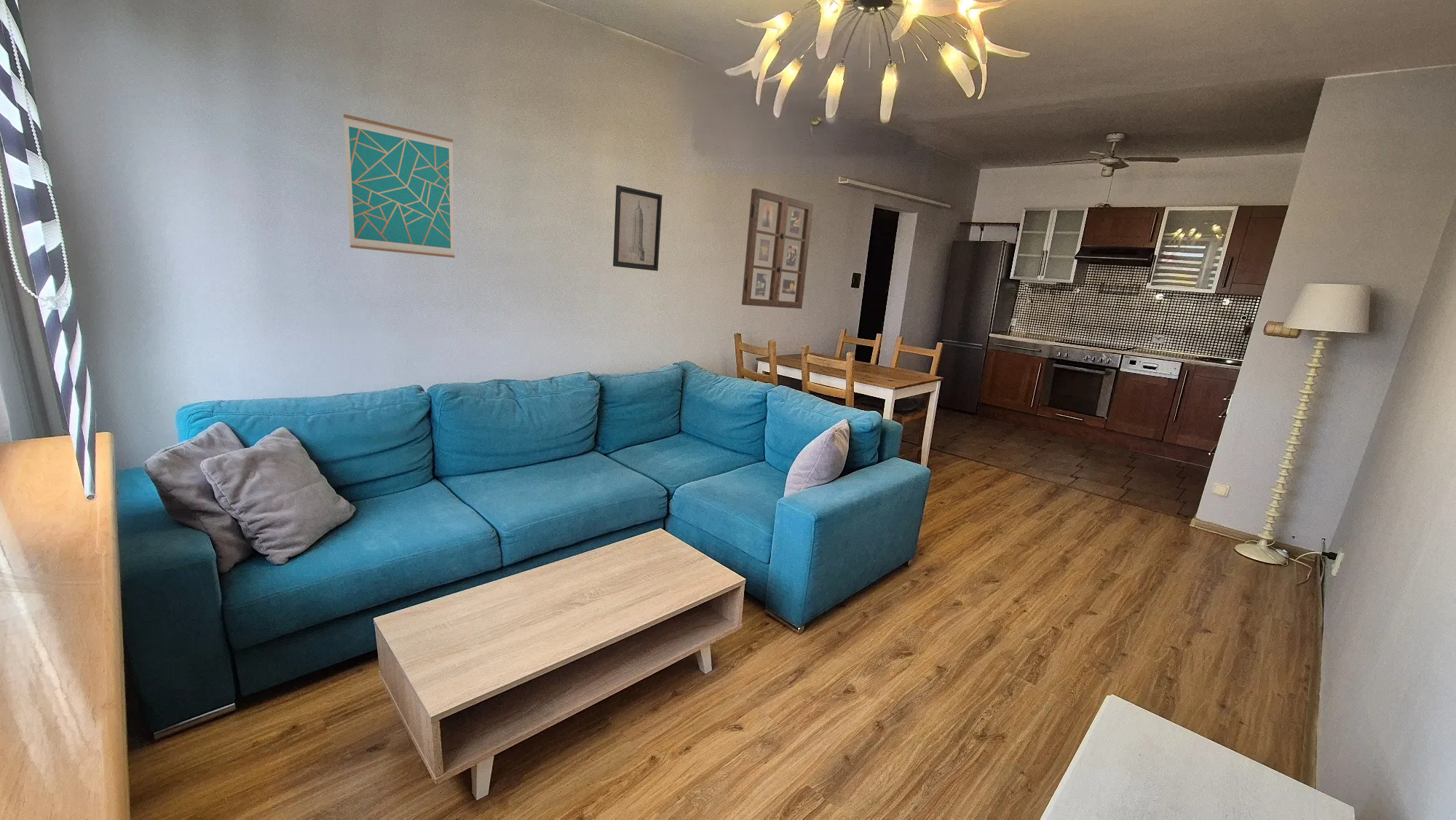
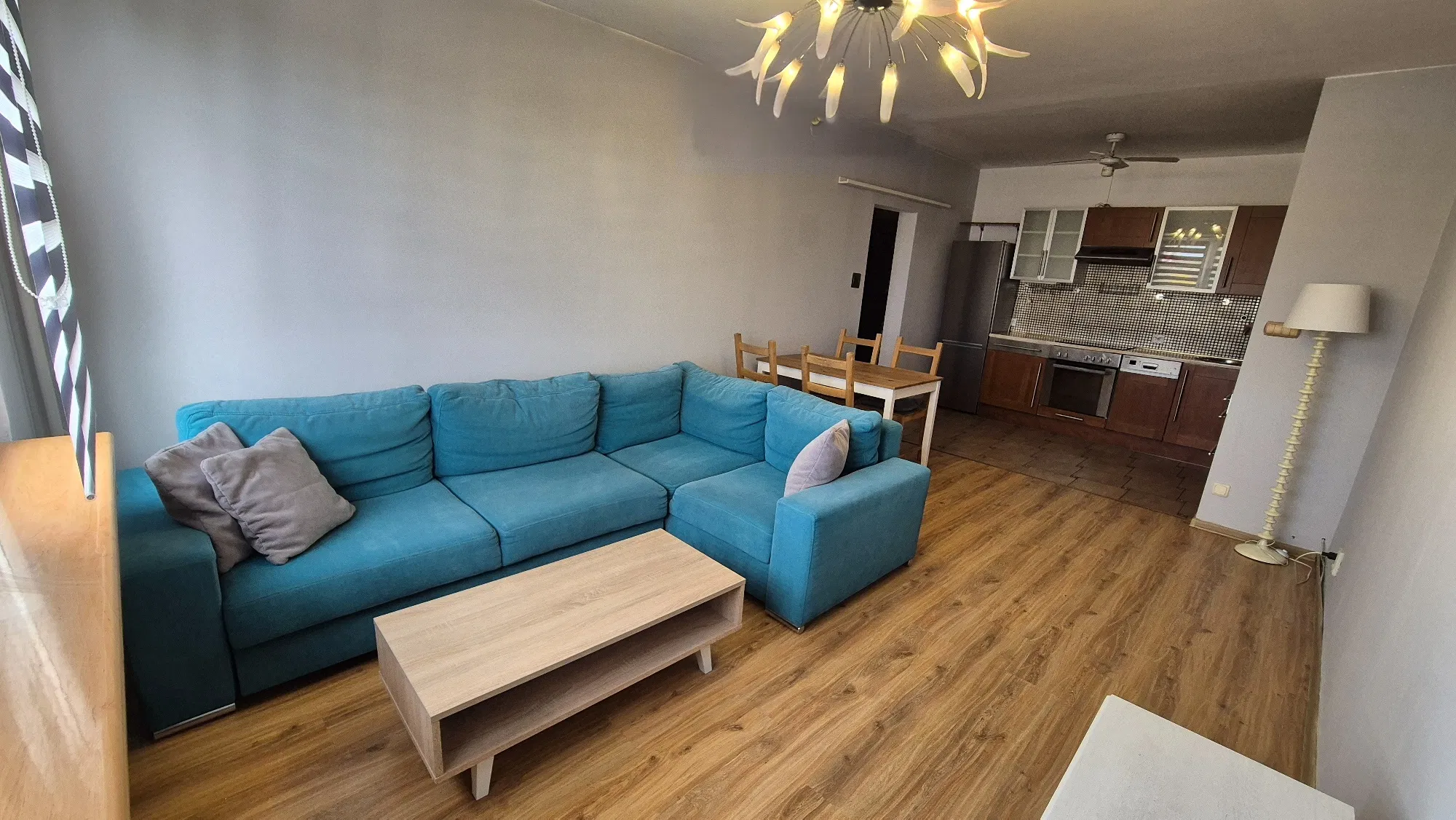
- picture frame [741,188,814,310]
- wall art [343,114,456,259]
- wall art [612,184,663,272]
